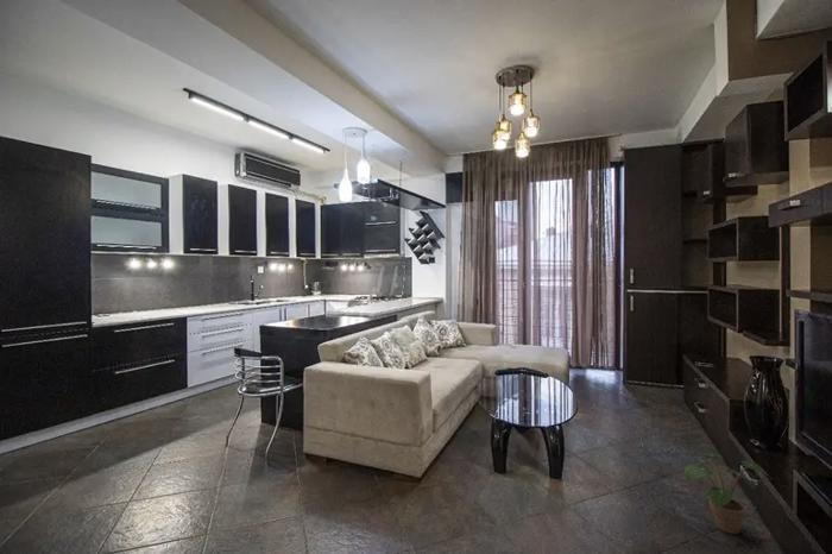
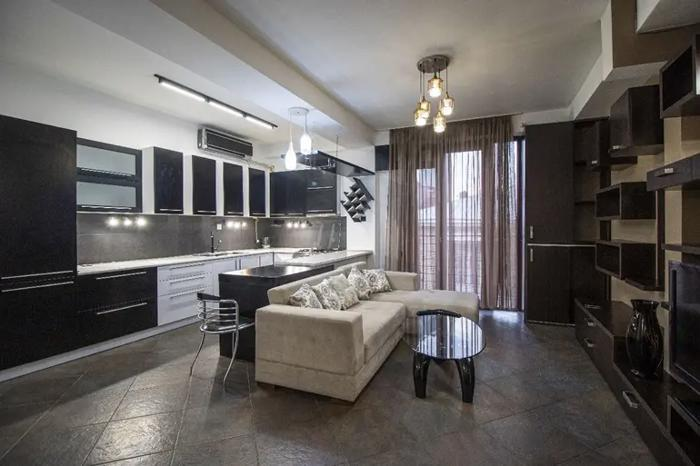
- potted plant [683,452,773,535]
